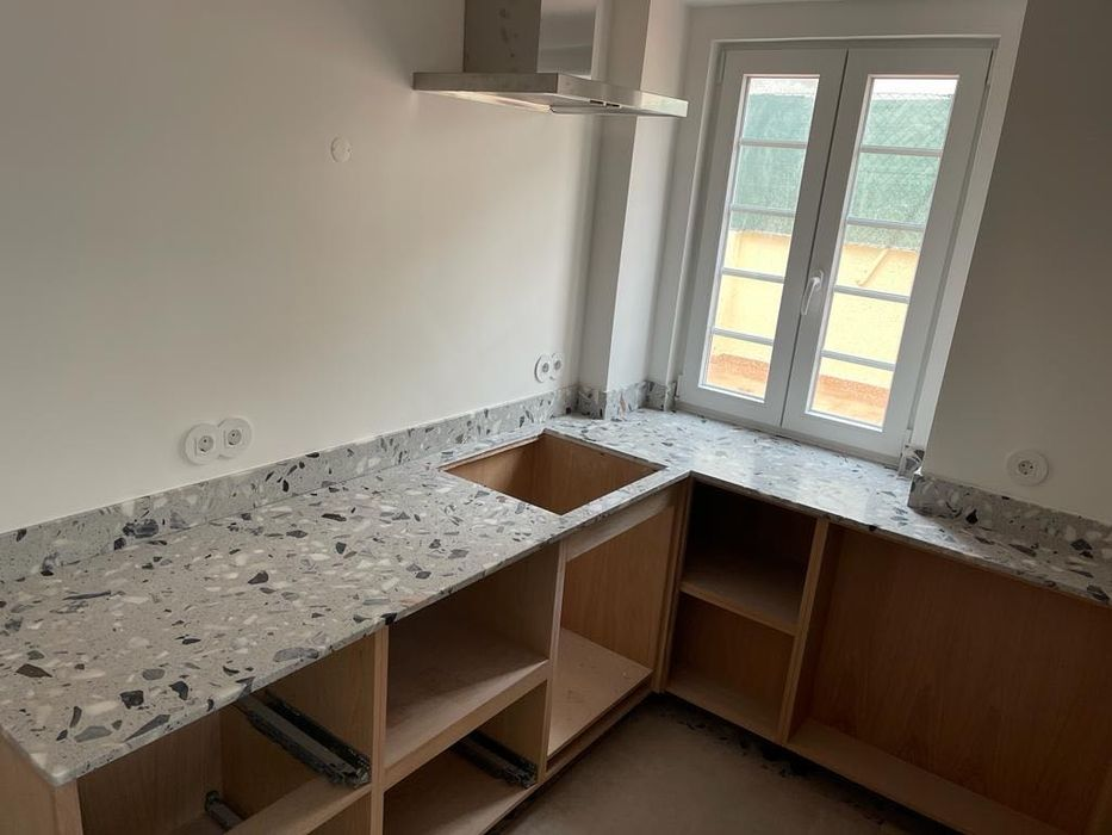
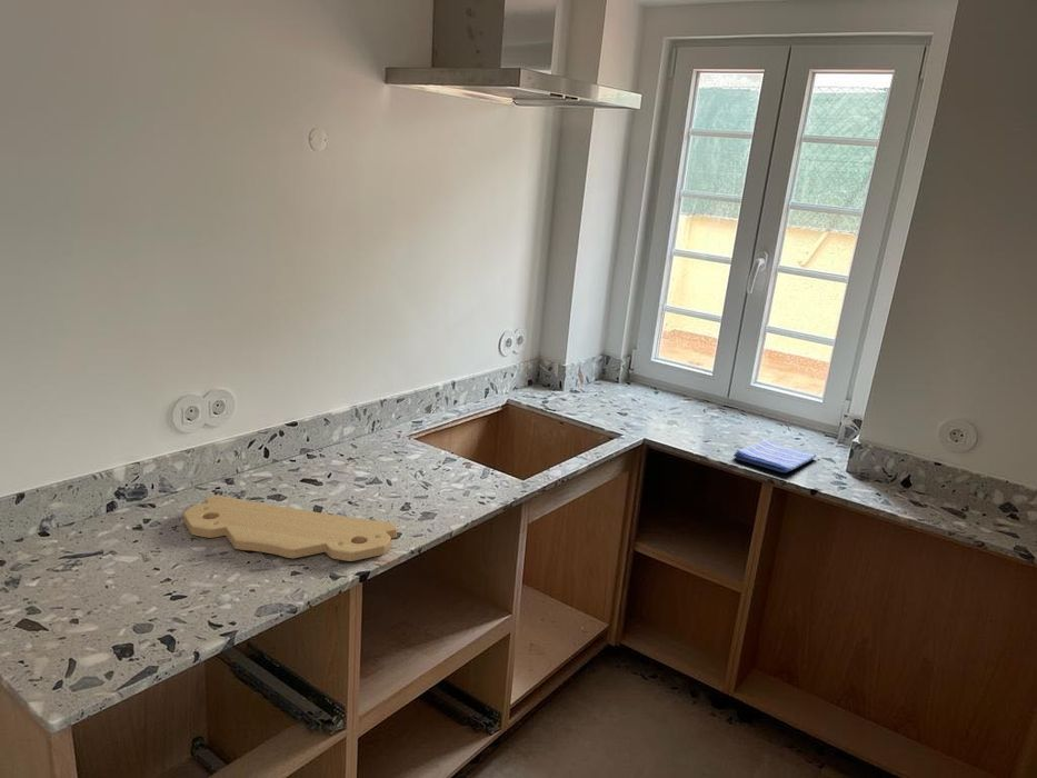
+ dish towel [732,438,817,473]
+ cutting board [182,495,398,562]
